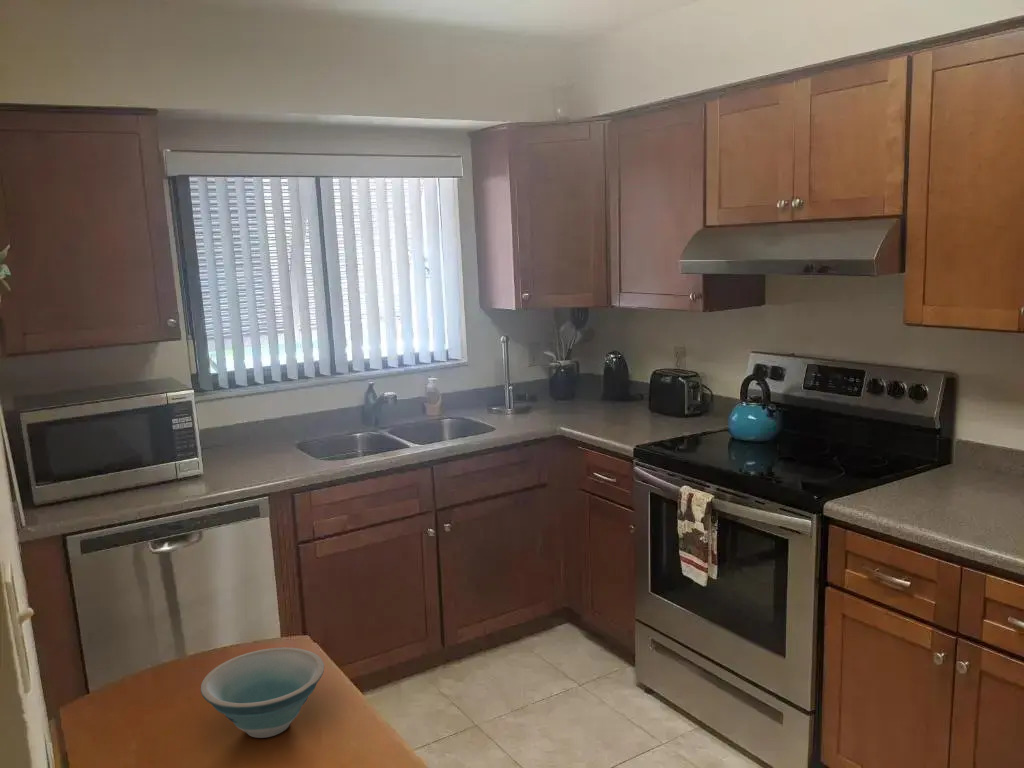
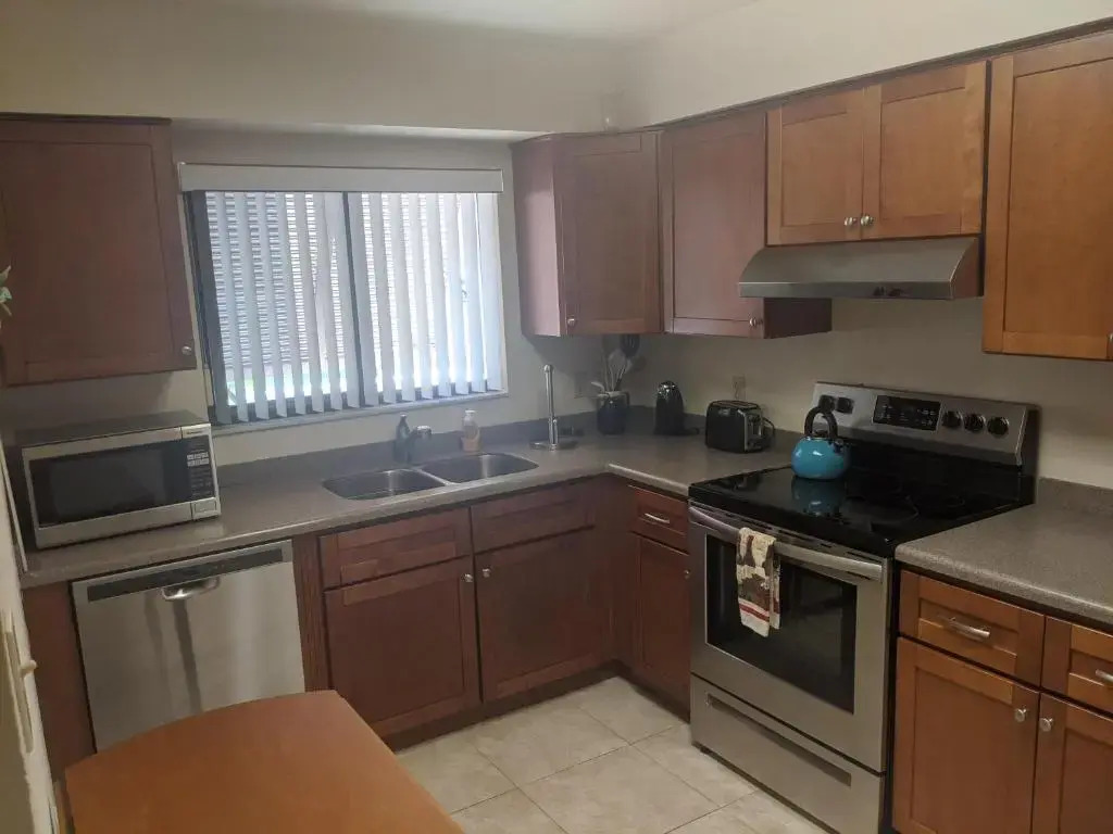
- bowl [200,647,325,739]
